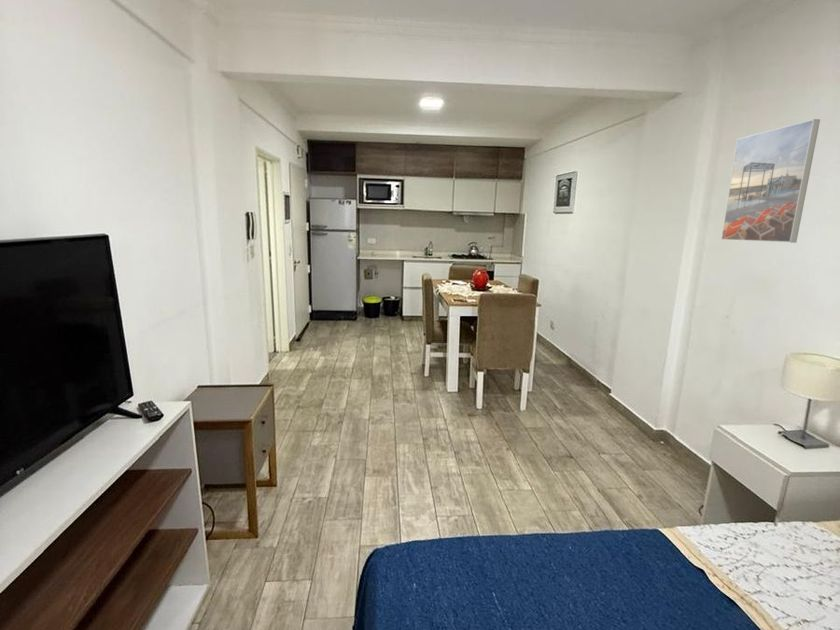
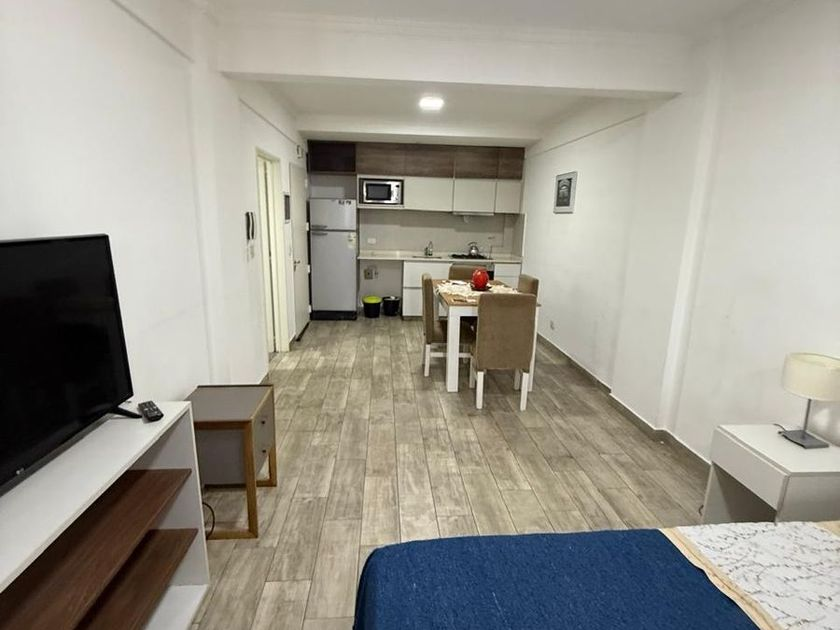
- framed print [720,118,821,244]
